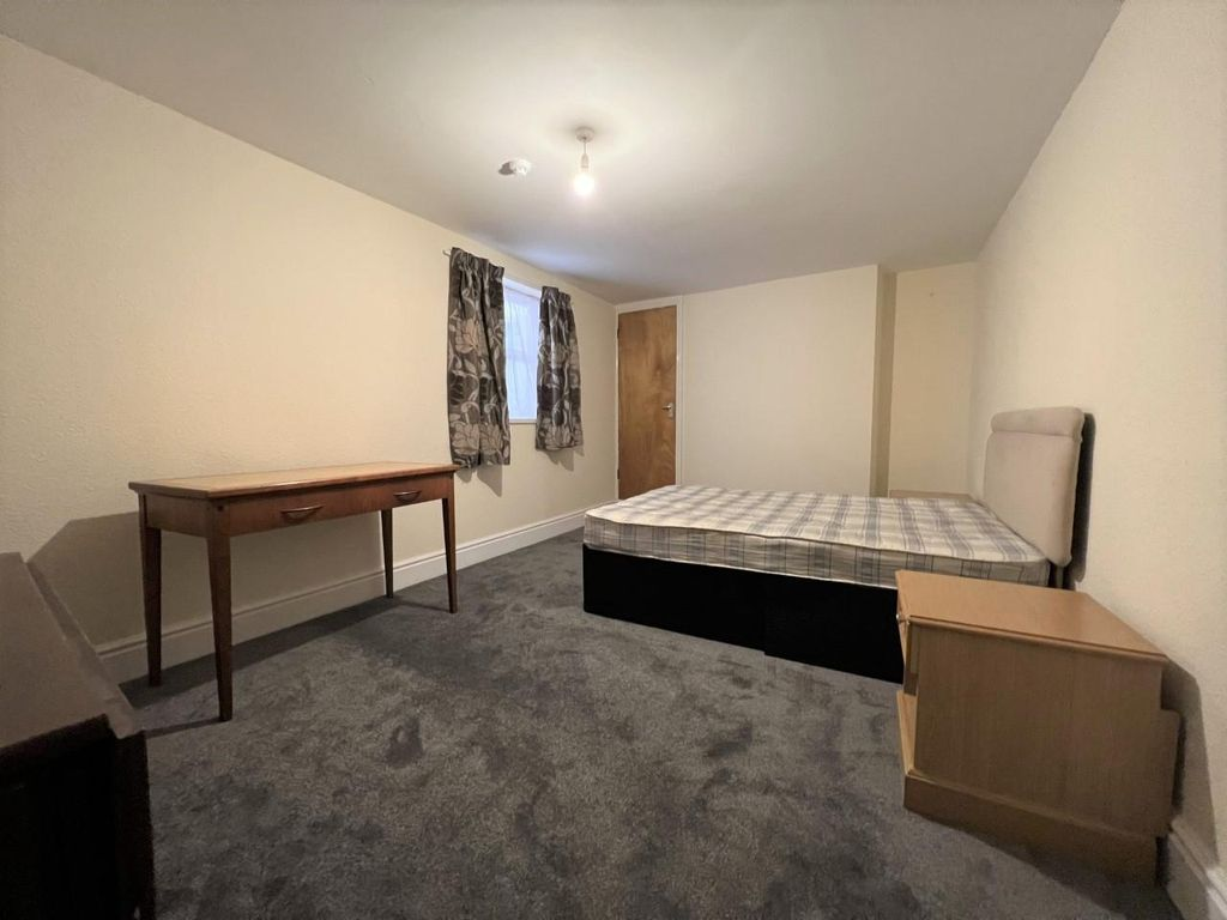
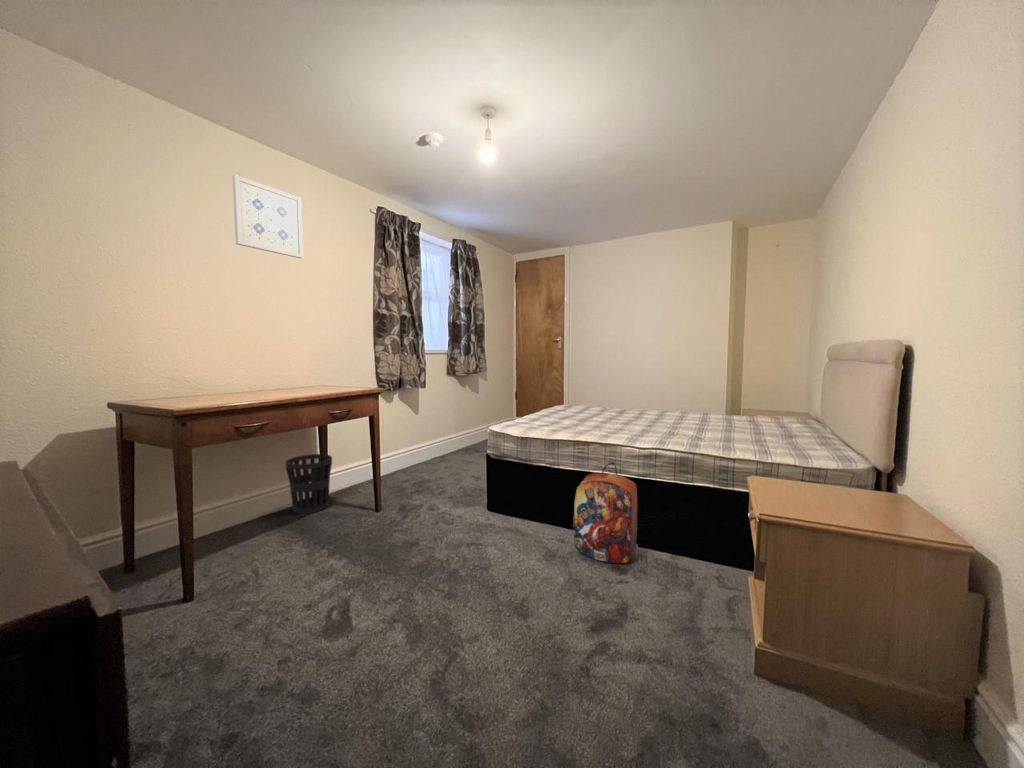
+ wall art [231,174,304,259]
+ backpack [572,462,639,564]
+ wastebasket [284,453,333,515]
